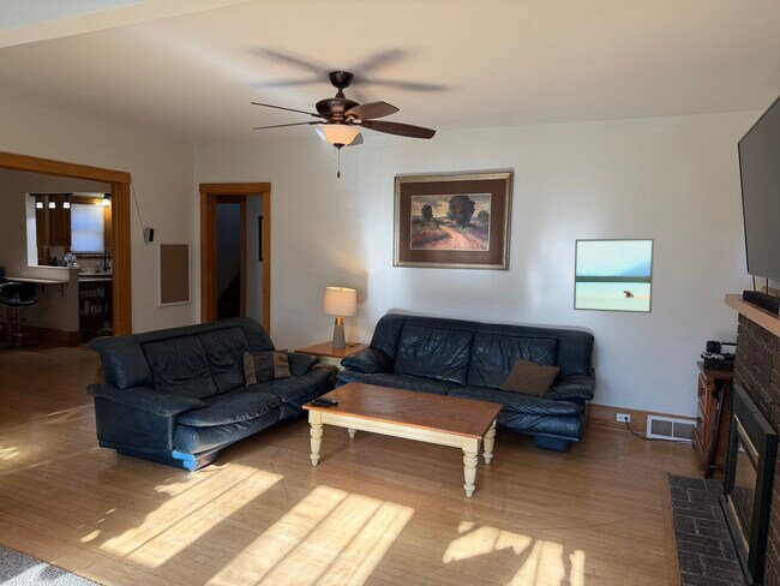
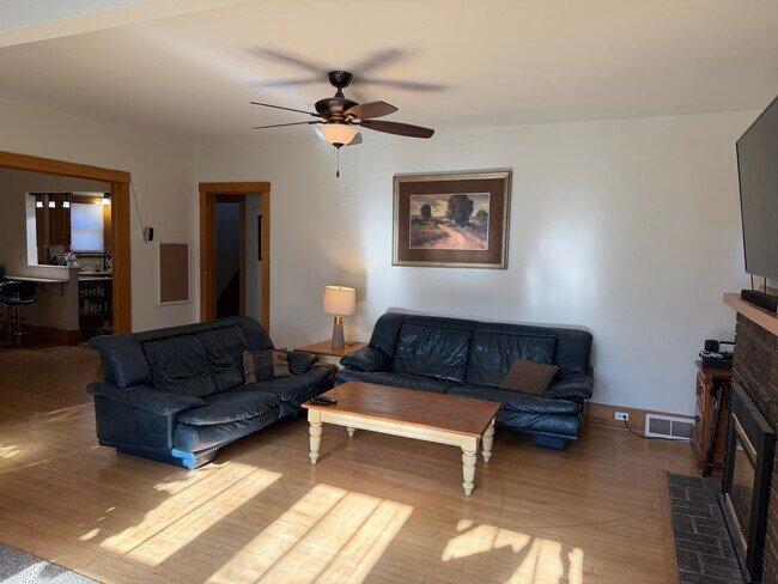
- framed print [572,238,655,315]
